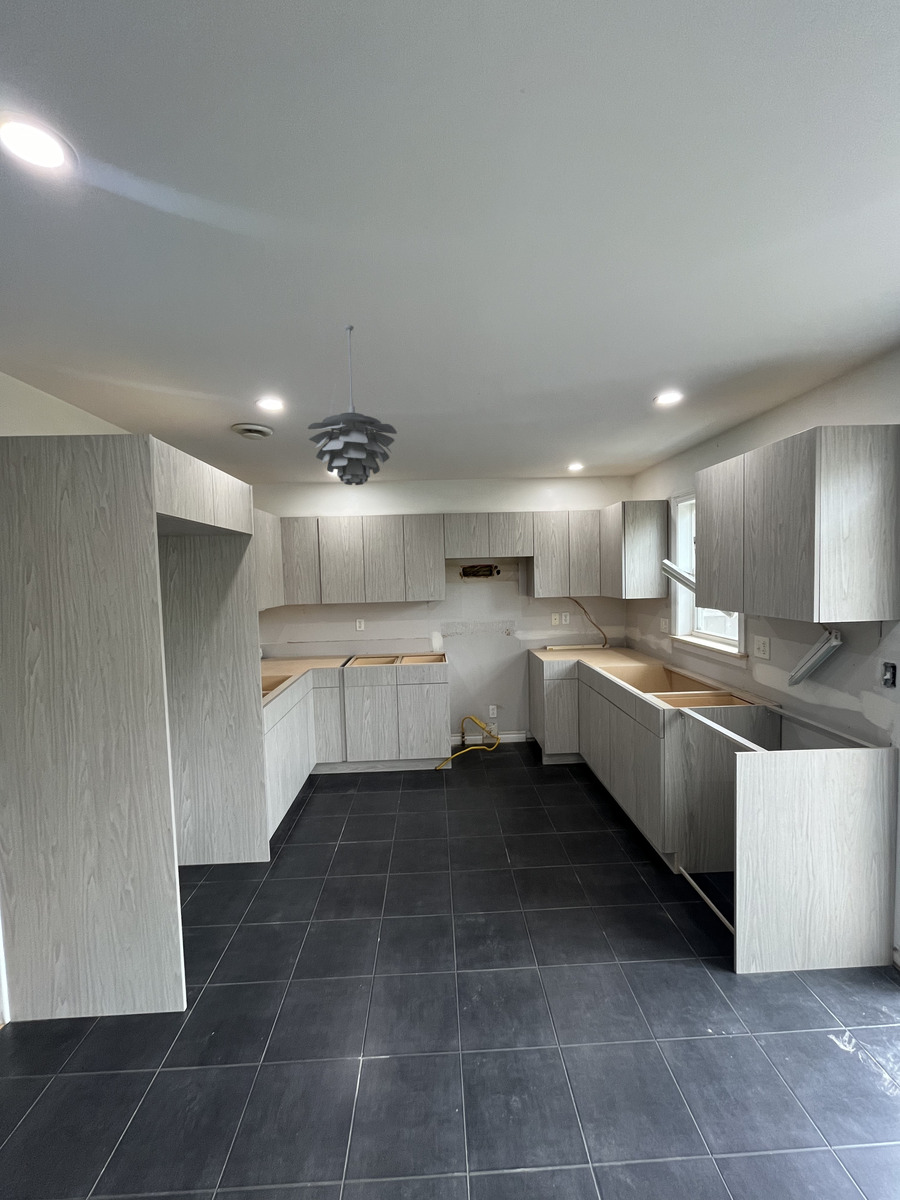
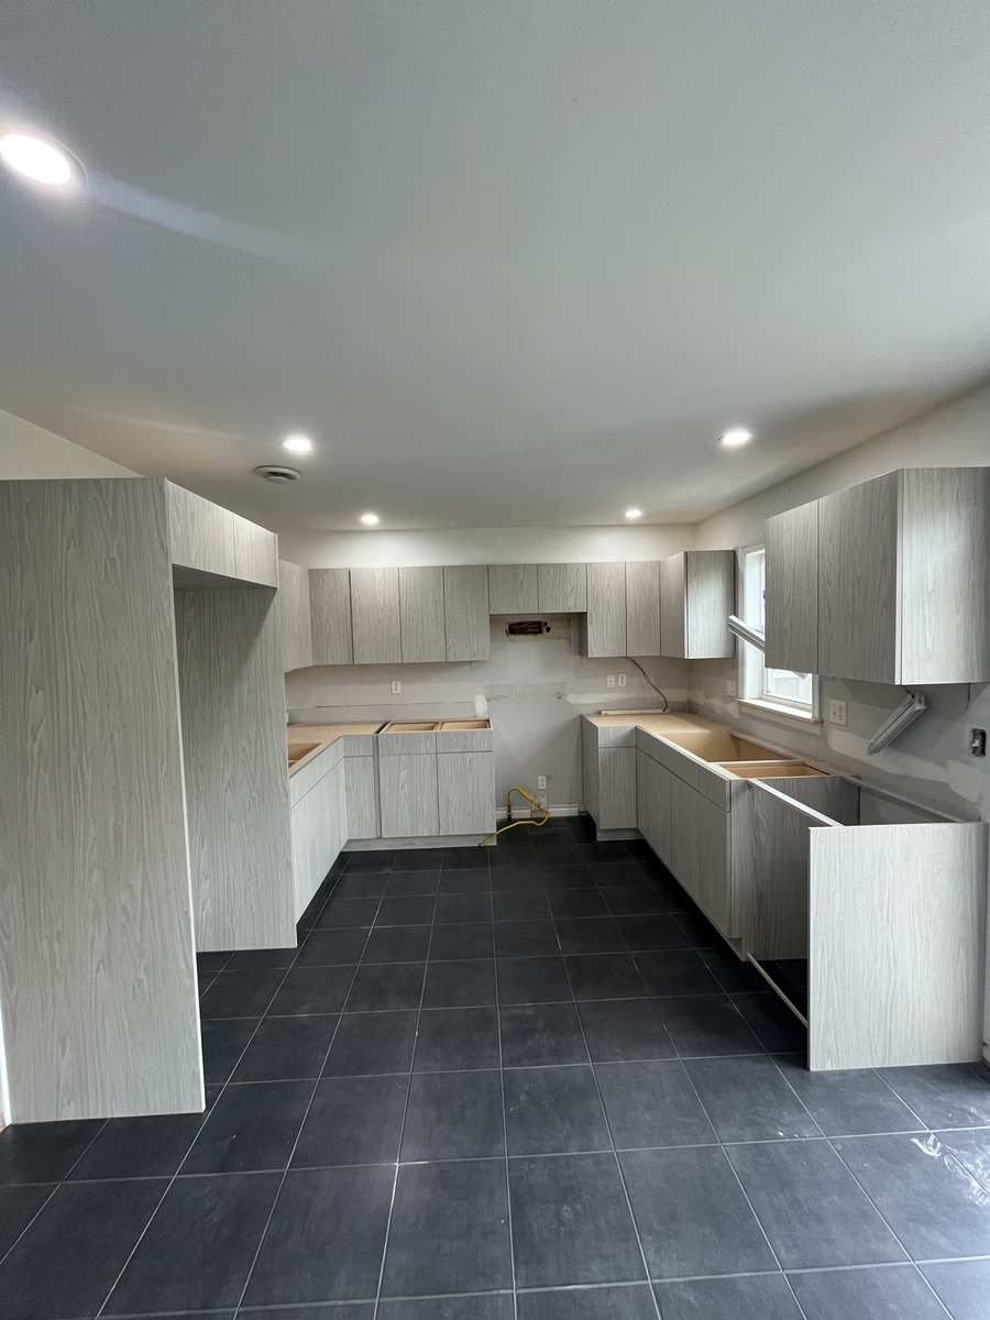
- pendant light [307,324,398,486]
